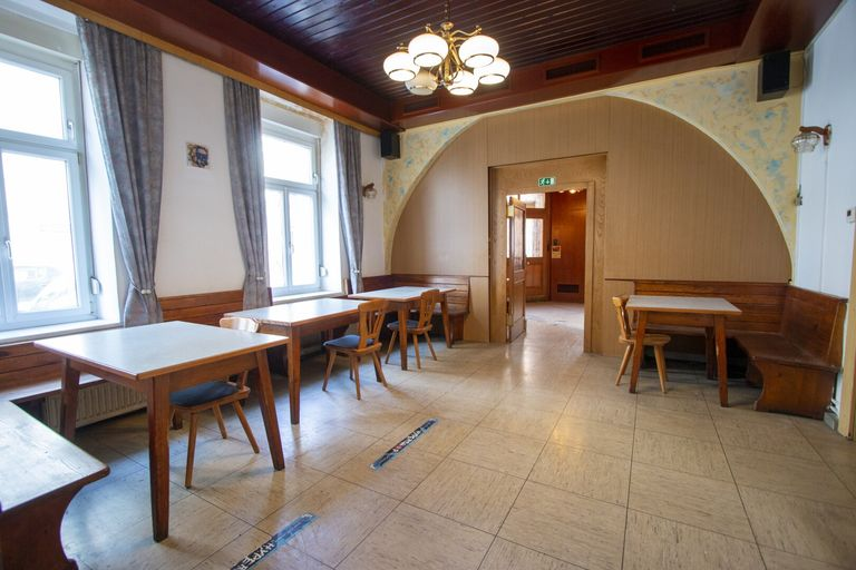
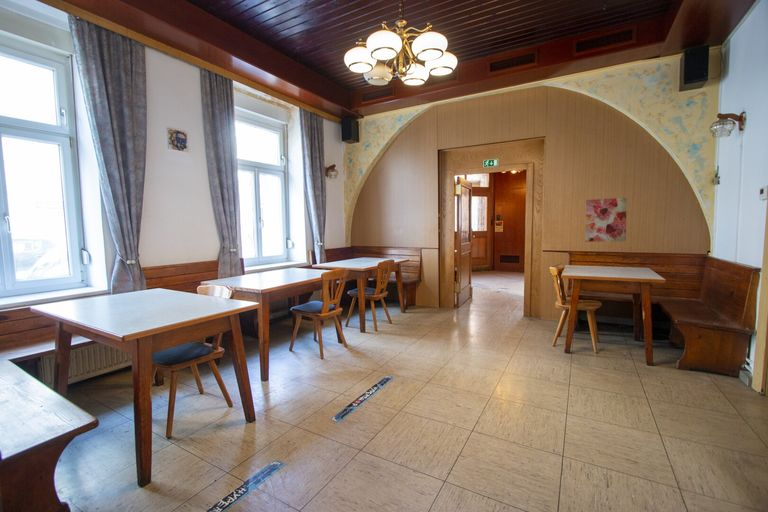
+ wall art [585,197,628,243]
